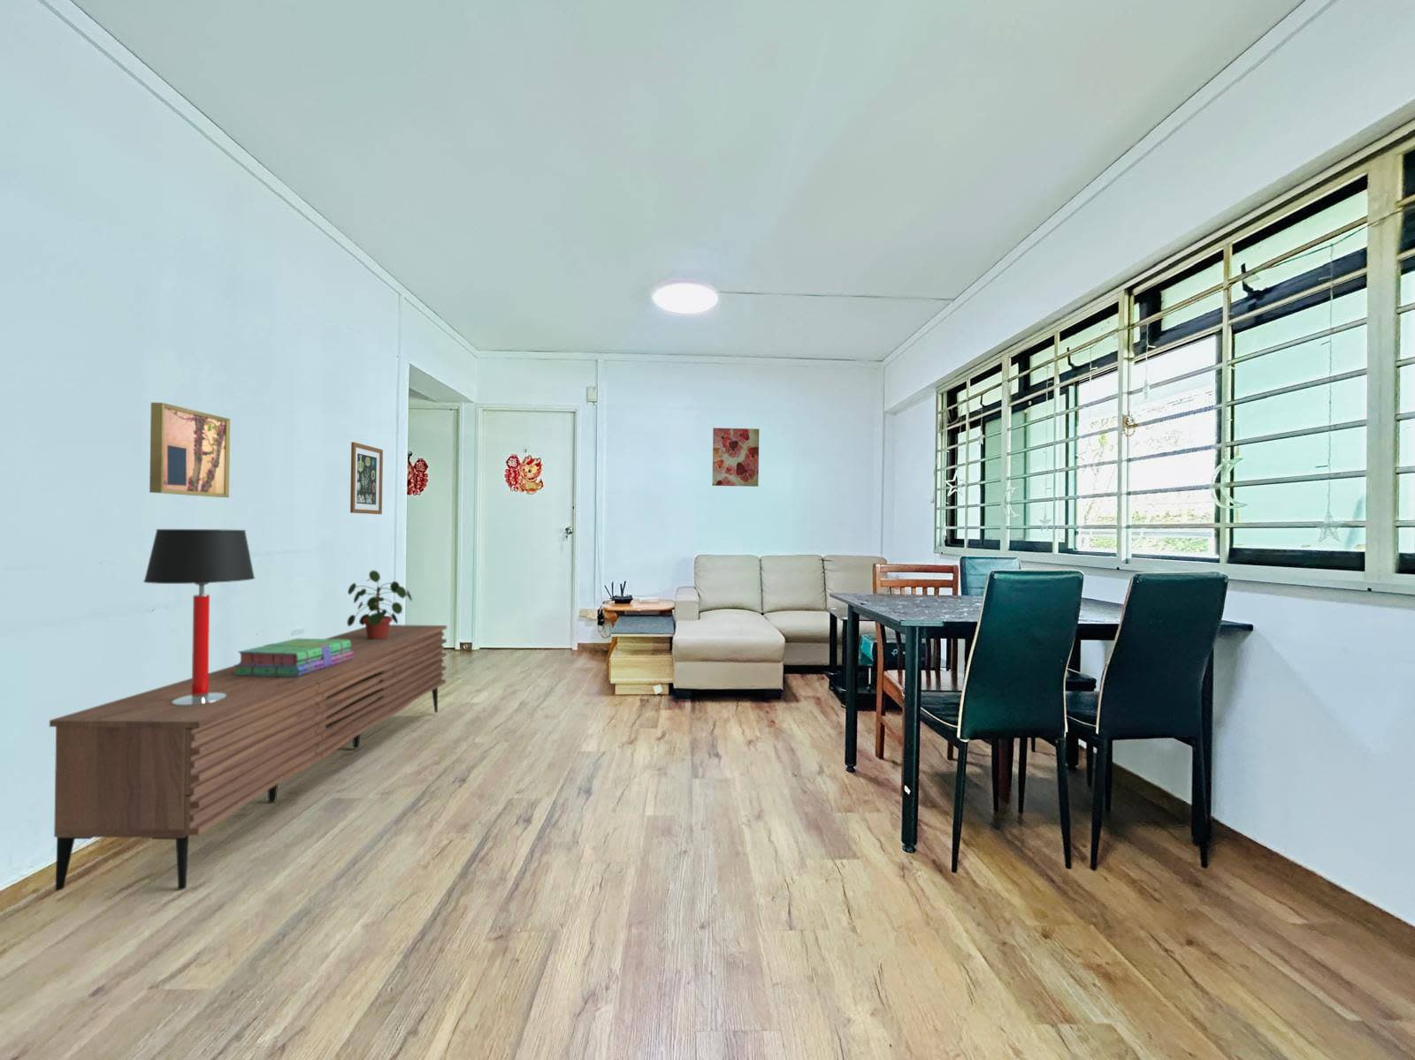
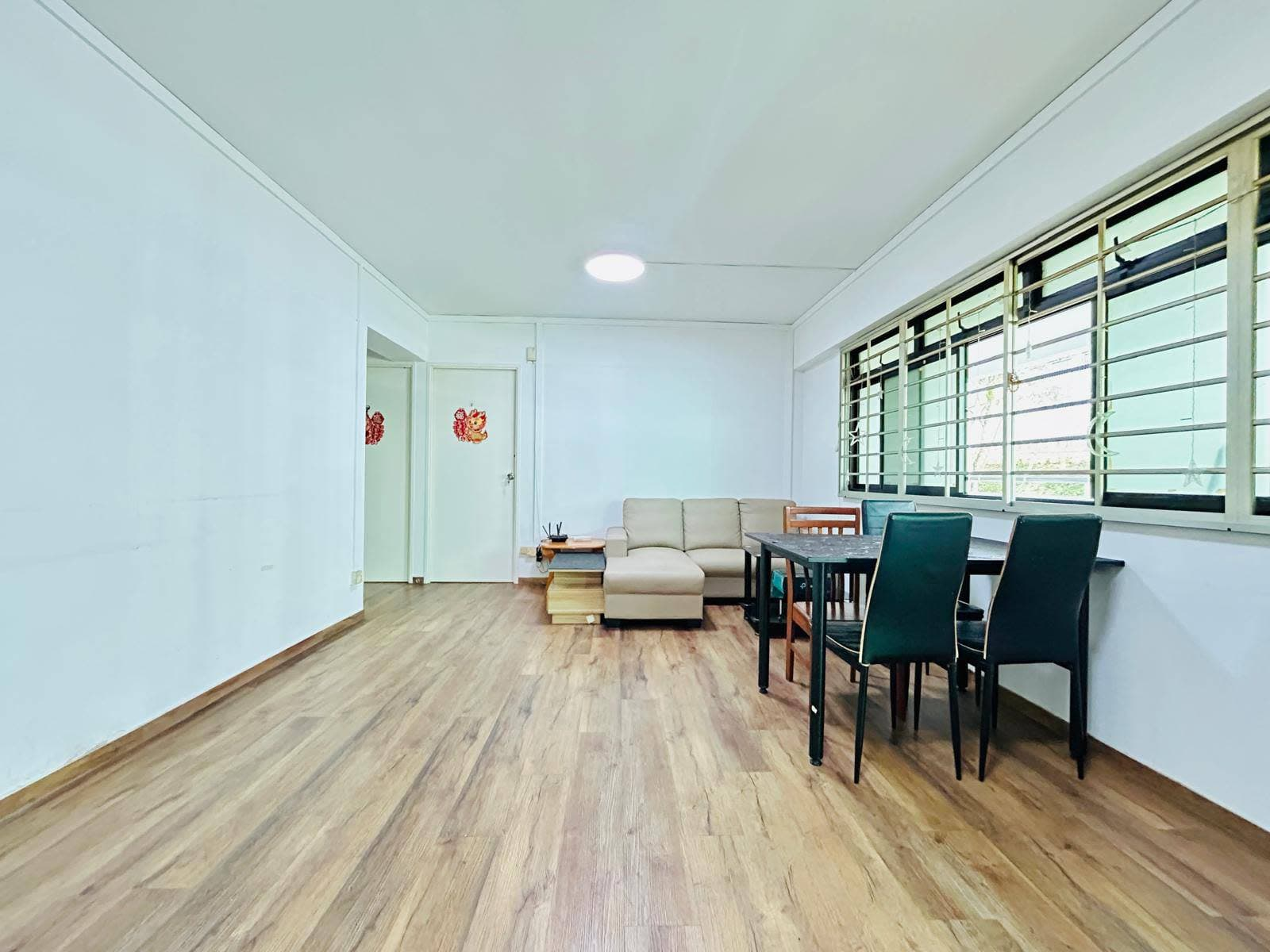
- table lamp [143,528,255,706]
- stack of books [233,638,354,677]
- sideboard [49,624,448,891]
- wall art [711,428,760,488]
- potted plant [347,570,413,639]
- wall art [148,402,231,498]
- wall art [350,442,383,516]
